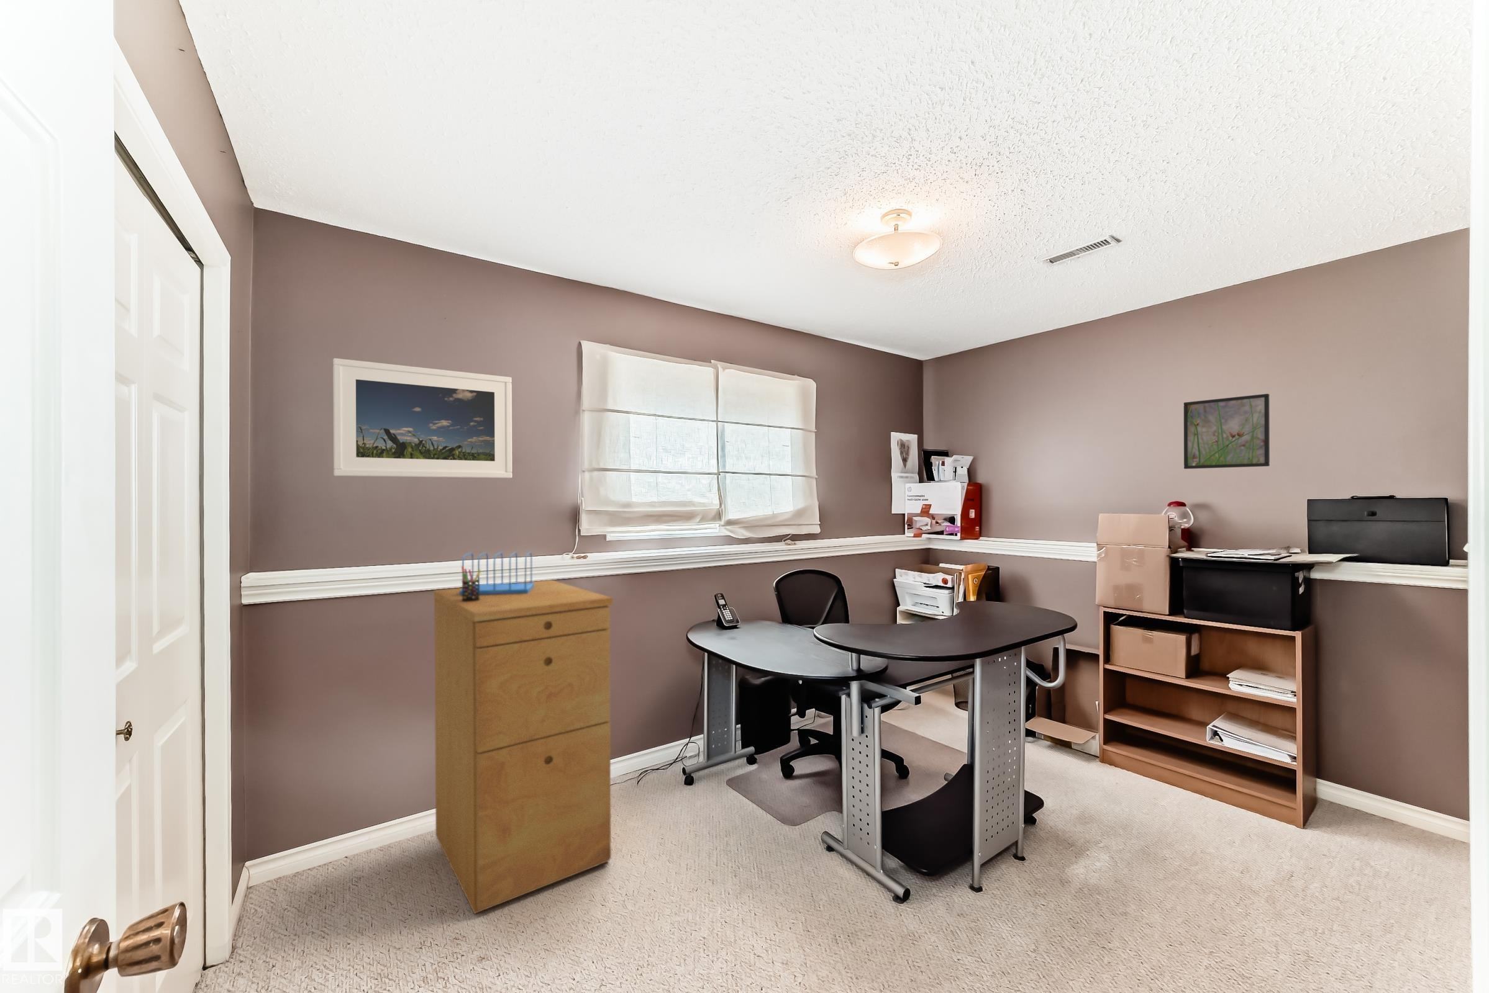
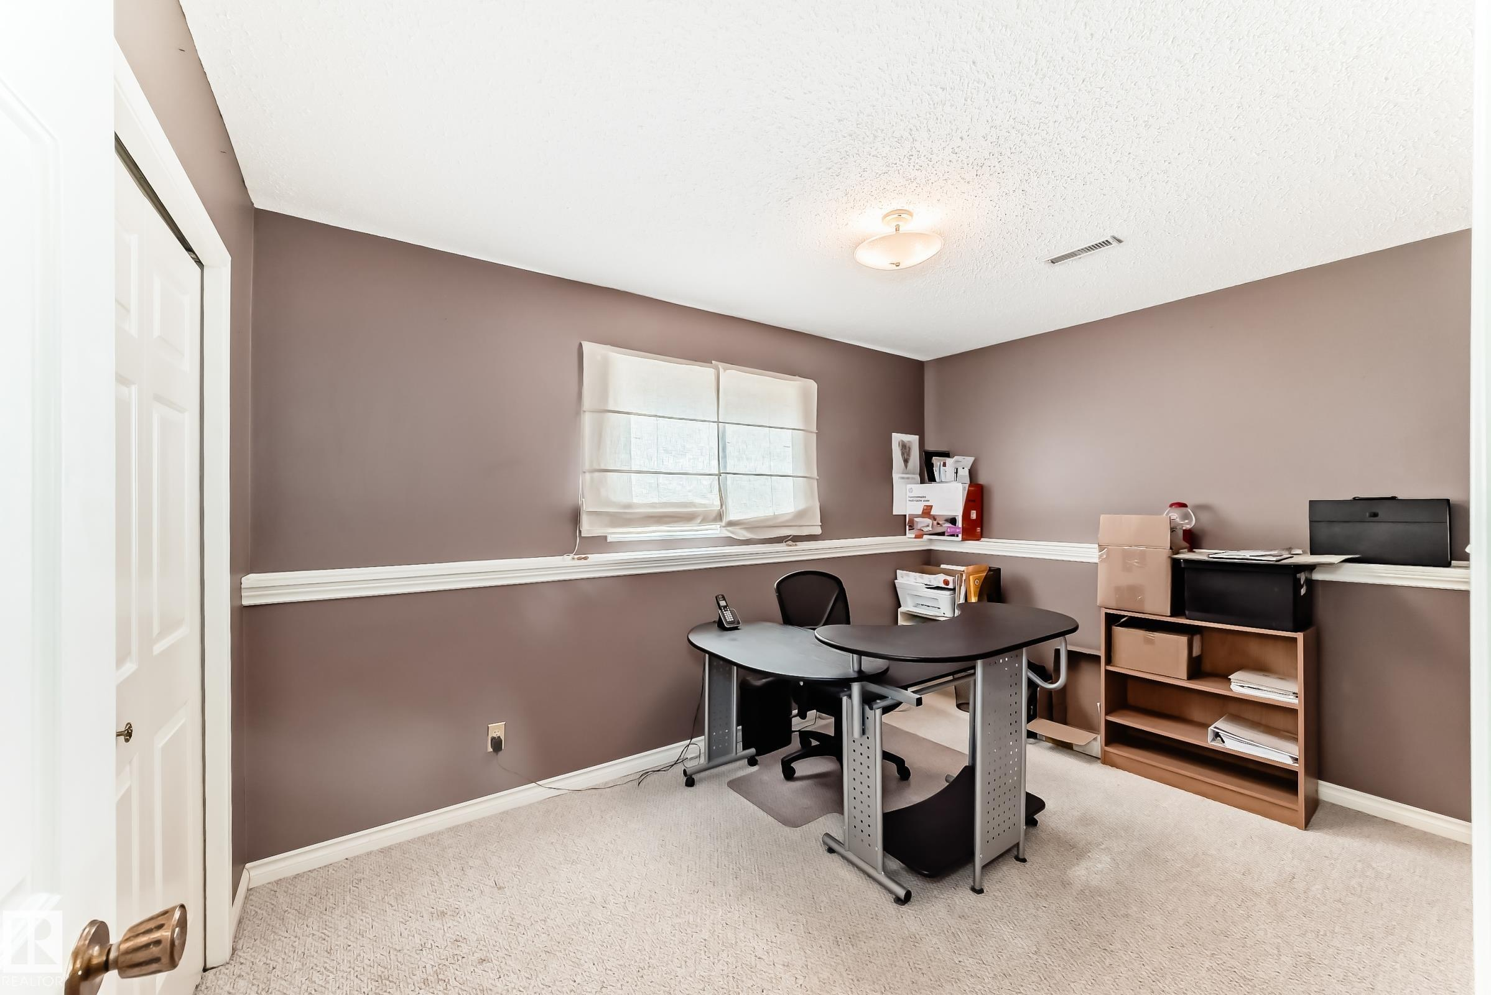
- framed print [333,358,512,479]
- filing cabinet [434,580,613,914]
- pen holder [461,566,482,602]
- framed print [1183,392,1271,470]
- file sorter [460,551,534,595]
